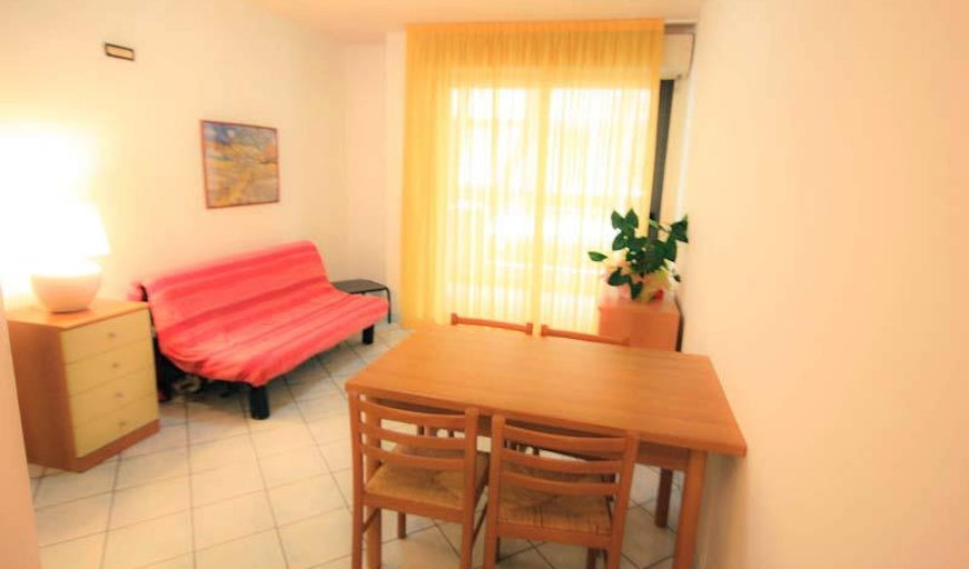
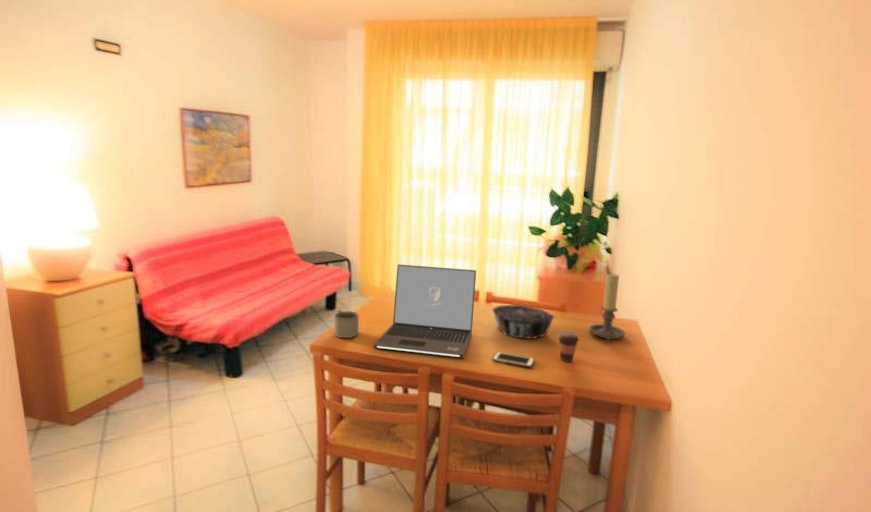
+ cell phone [492,351,536,369]
+ laptop [373,264,477,359]
+ mug [333,308,360,339]
+ decorative bowl [491,304,556,340]
+ candle holder [588,273,626,343]
+ coffee cup [557,331,580,363]
